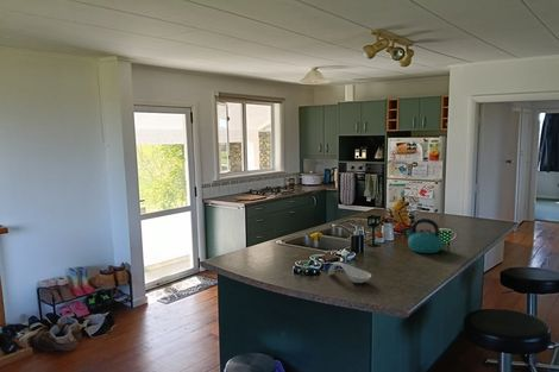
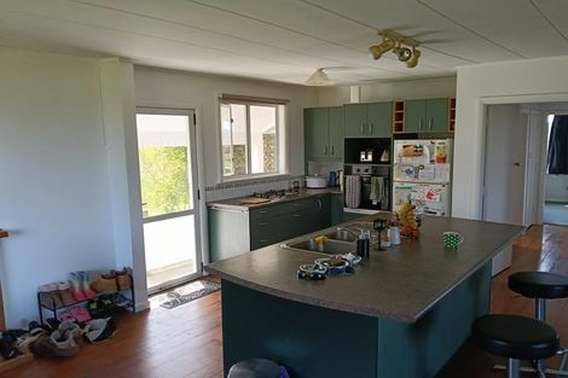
- kettle [403,217,445,254]
- spoon rest [327,261,372,284]
